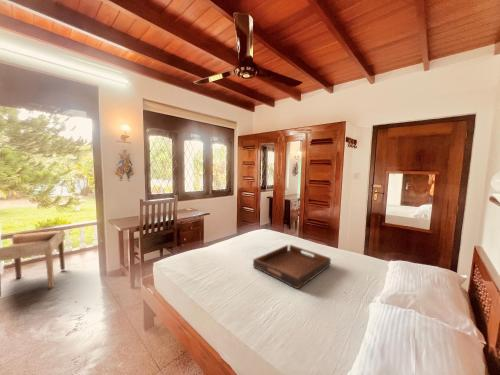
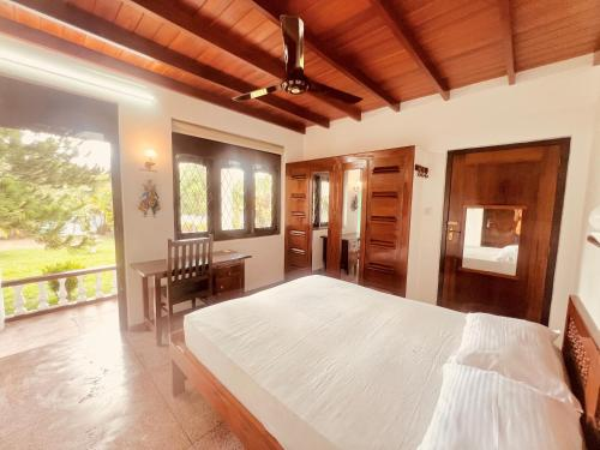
- side table [0,229,66,297]
- serving tray [252,244,332,290]
